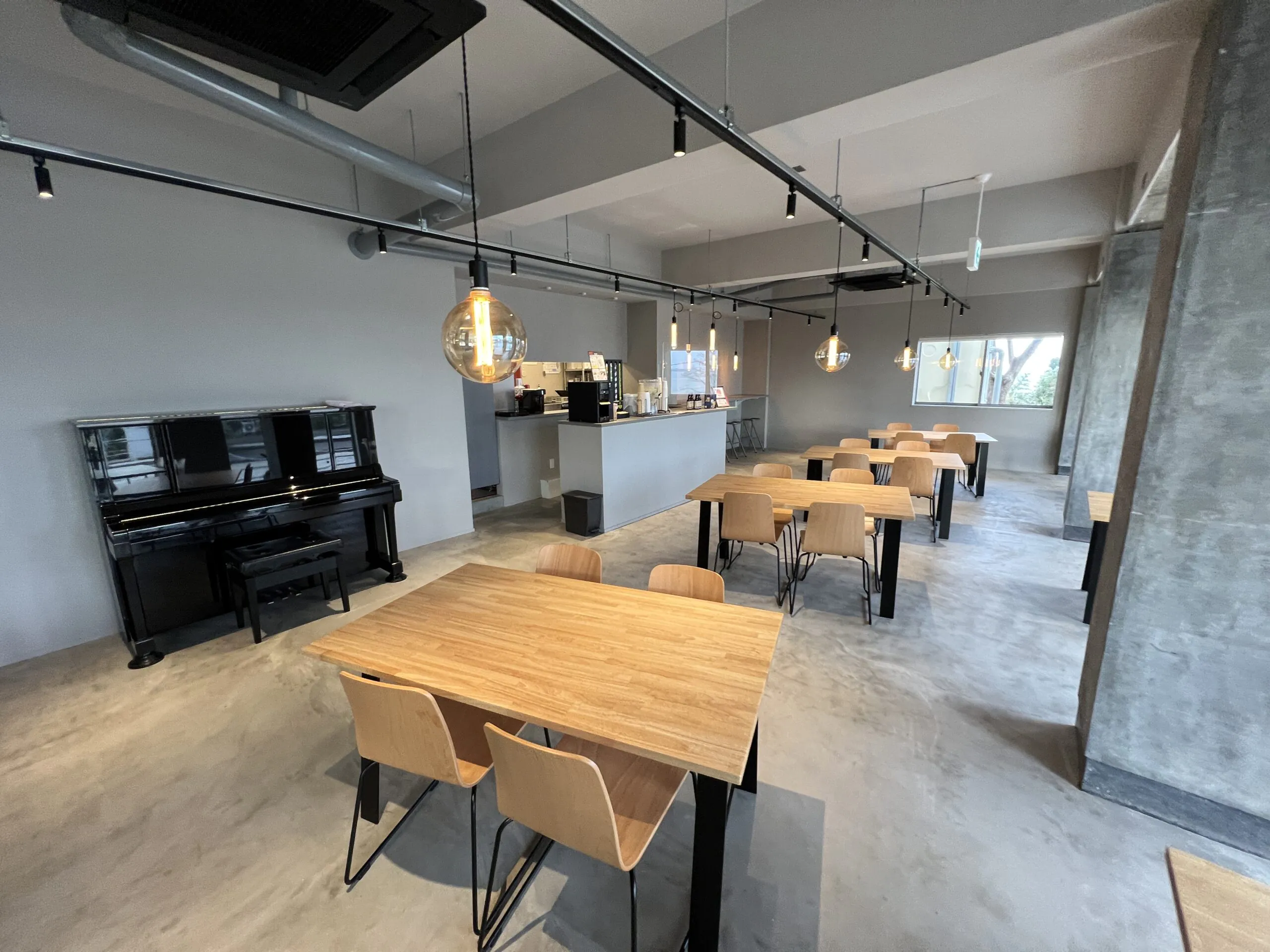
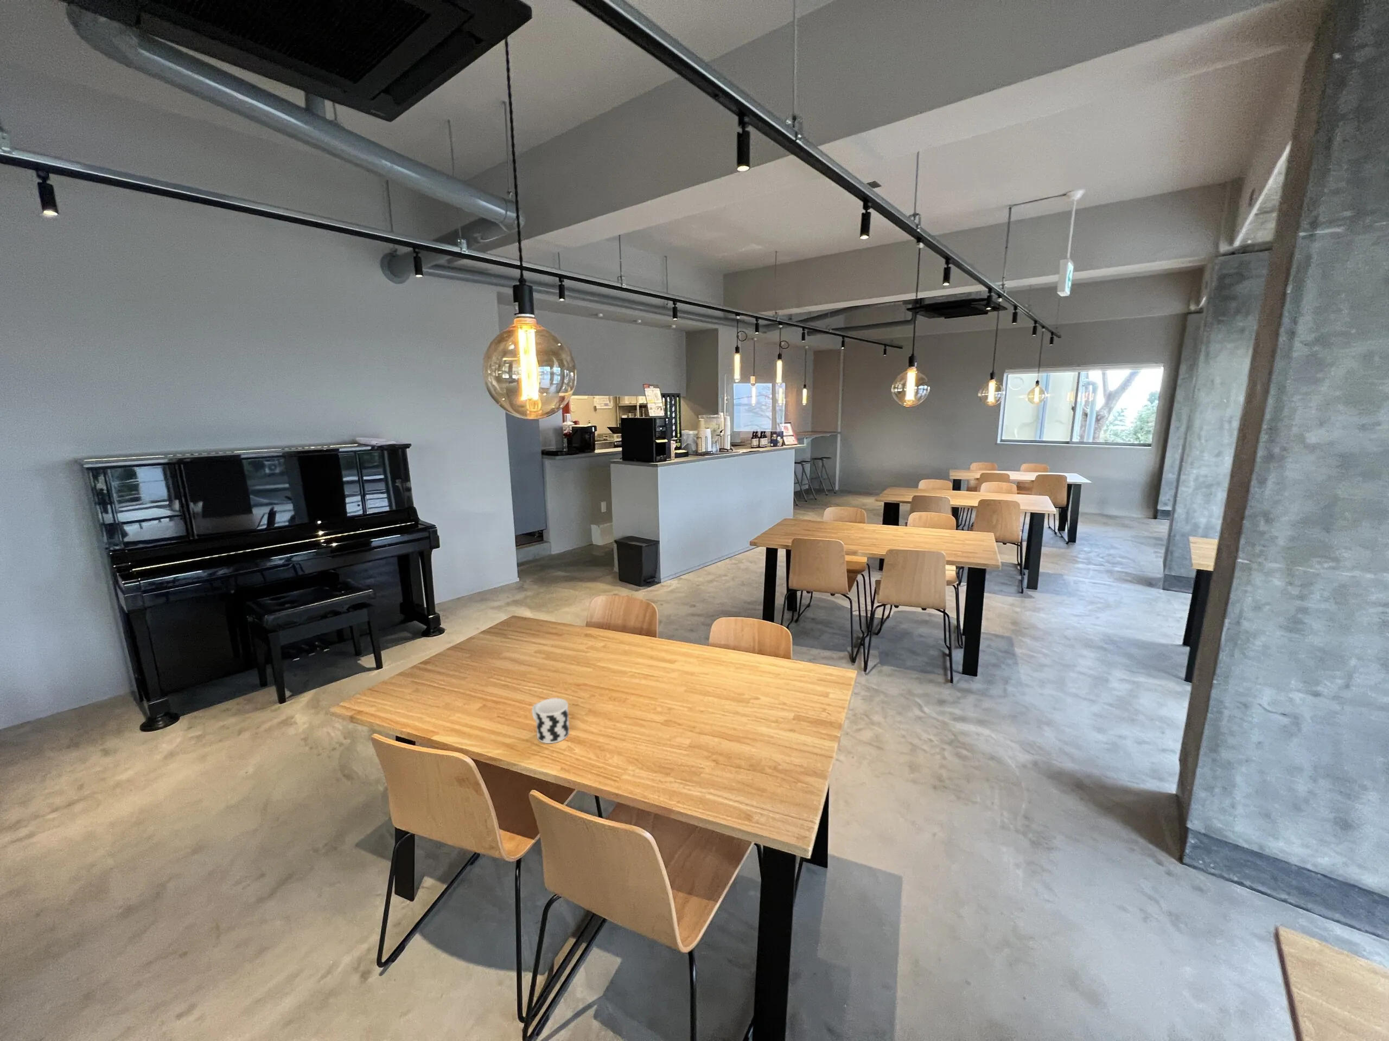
+ cup [532,698,570,744]
